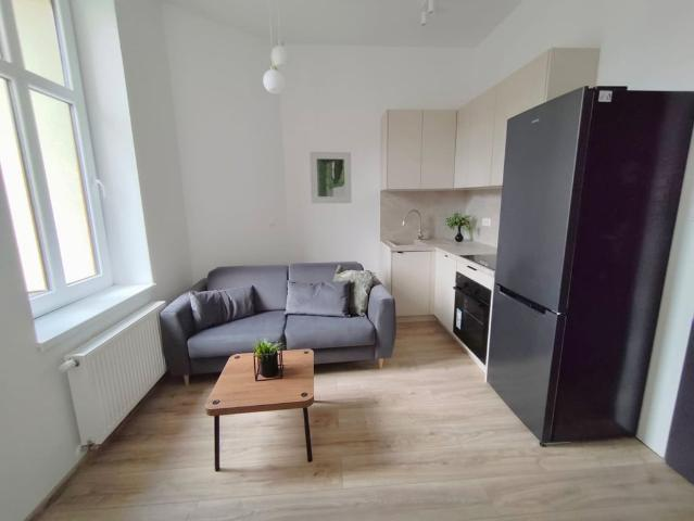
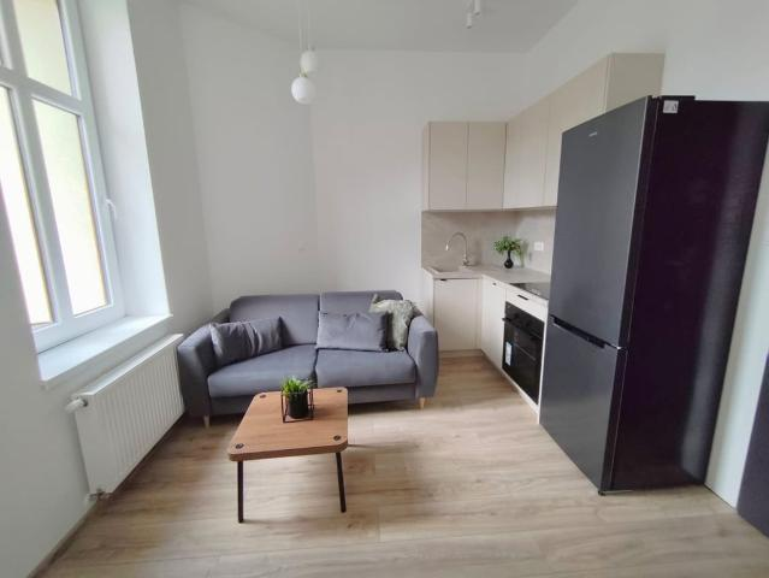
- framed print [308,151,352,204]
